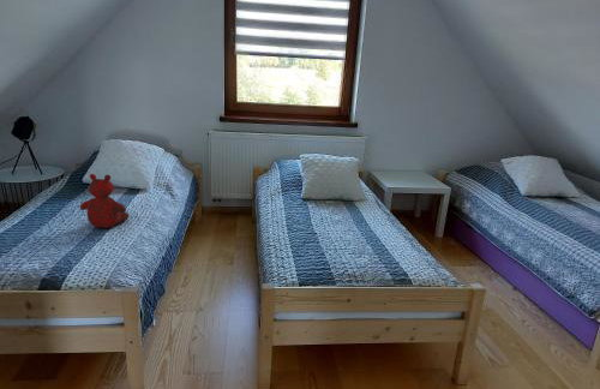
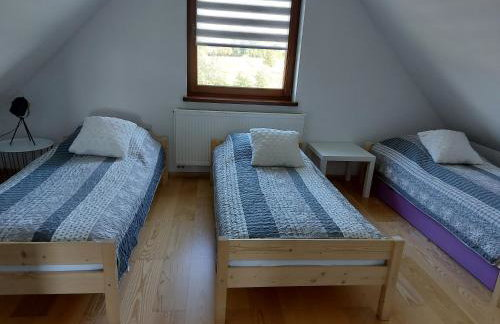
- teddy bear [79,173,130,229]
